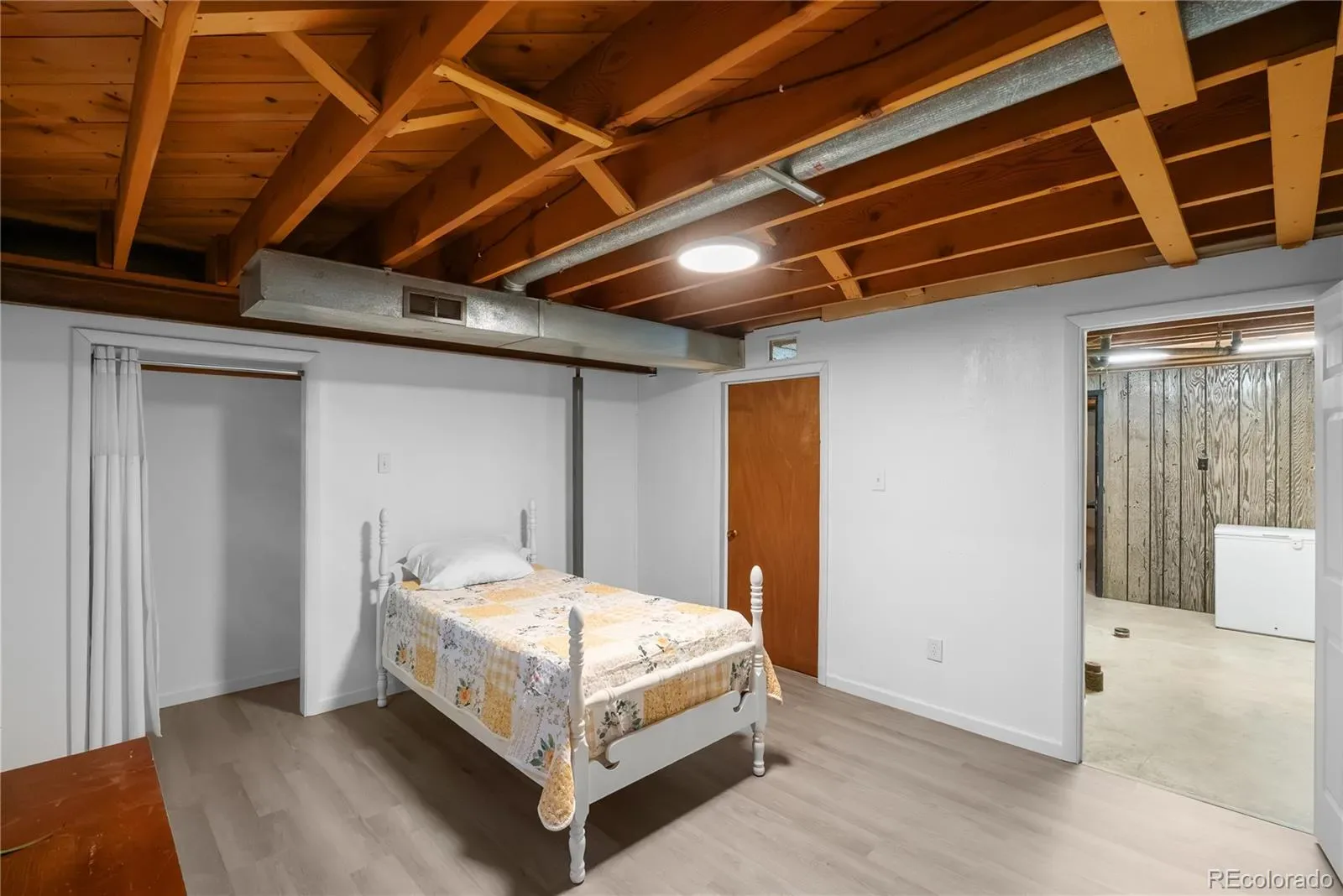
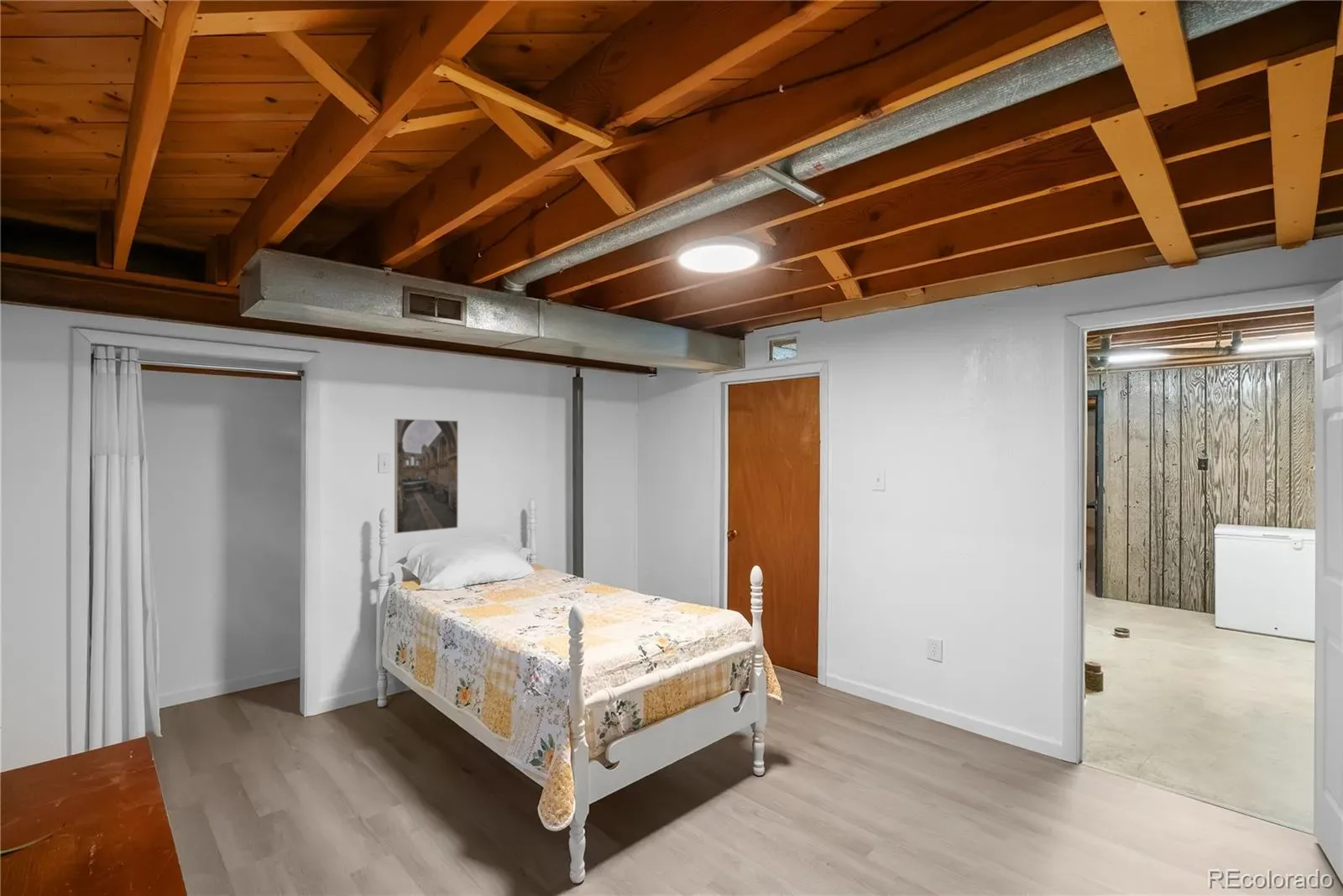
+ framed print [394,418,459,534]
